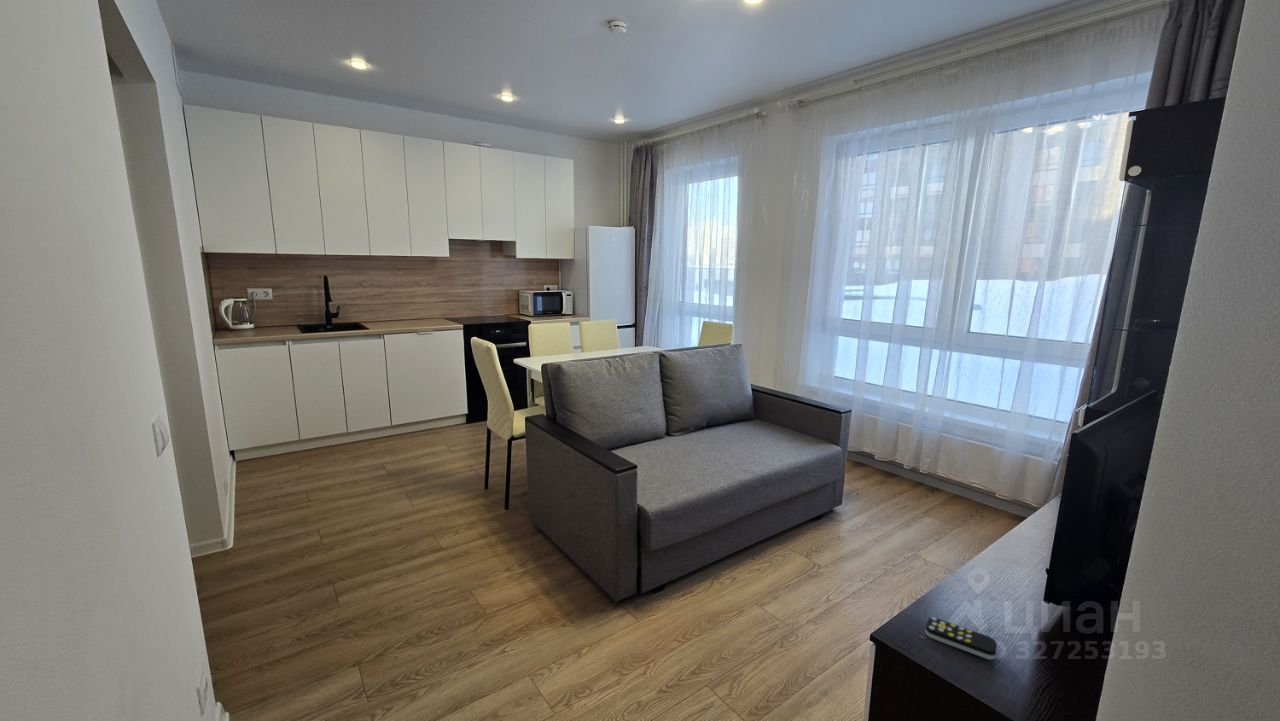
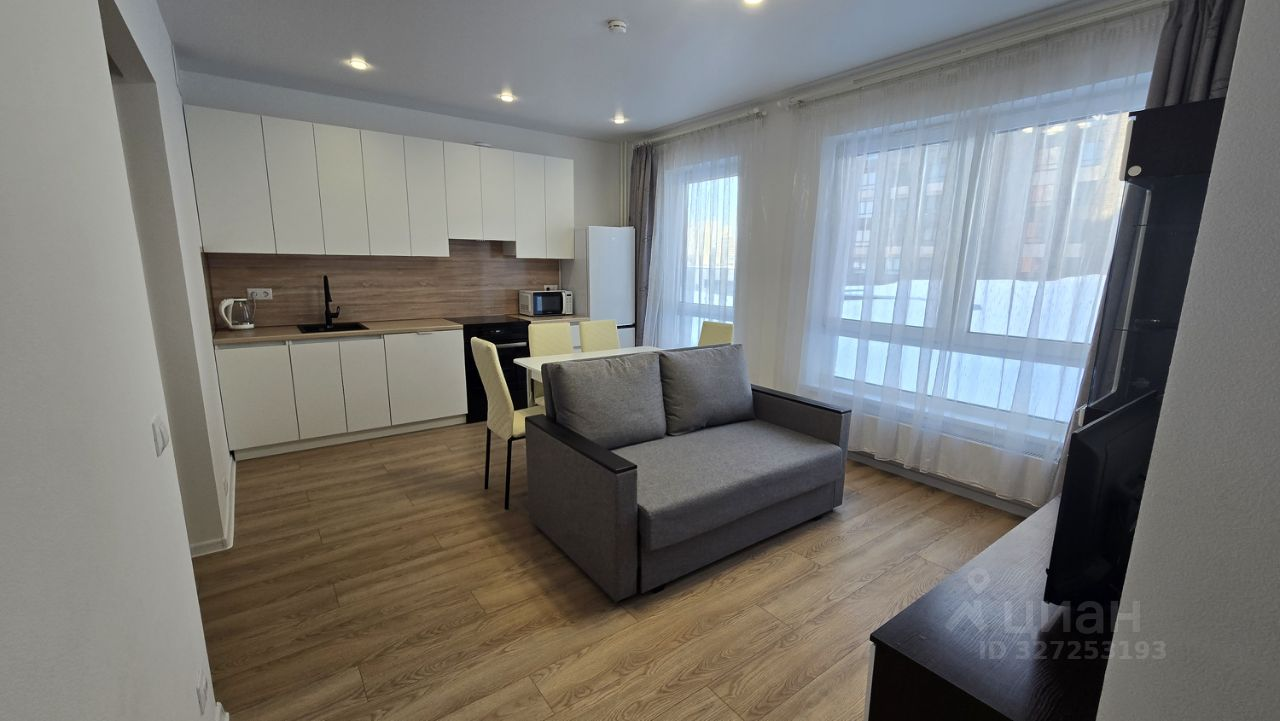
- remote control [924,616,998,660]
